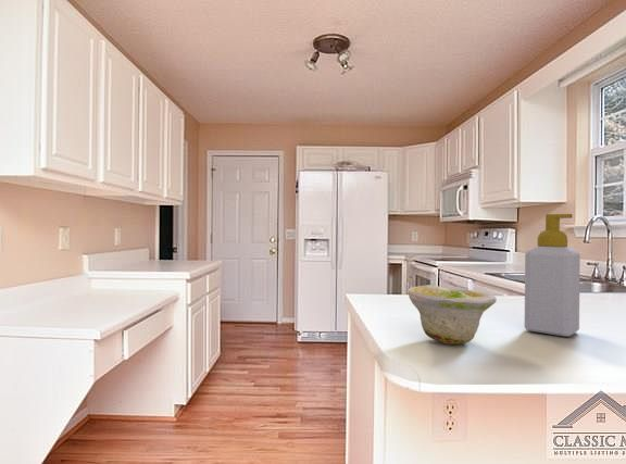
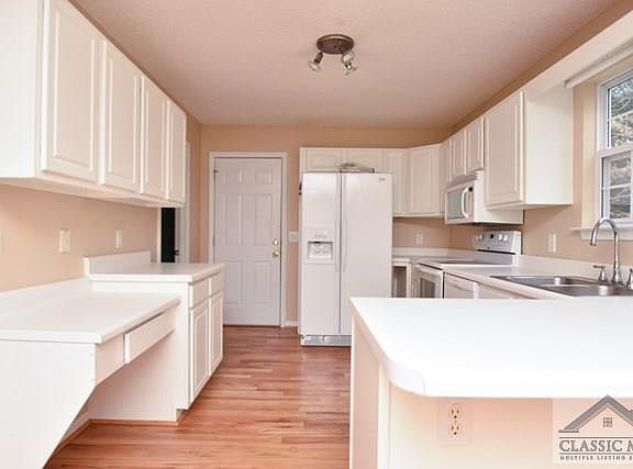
- bowl [408,284,498,346]
- soap bottle [524,213,581,338]
